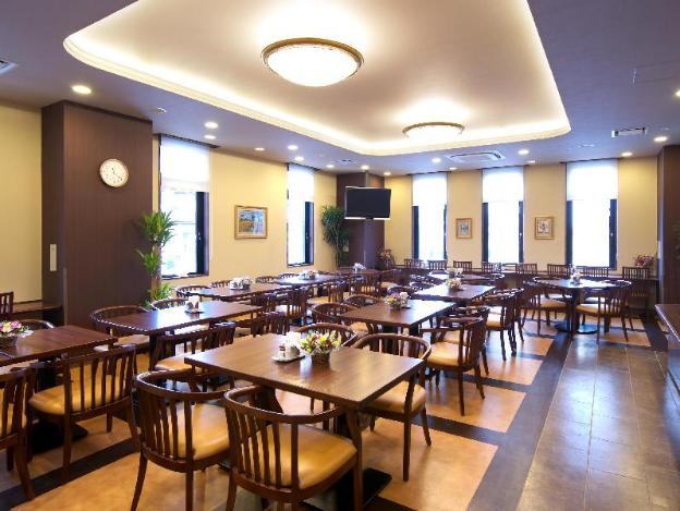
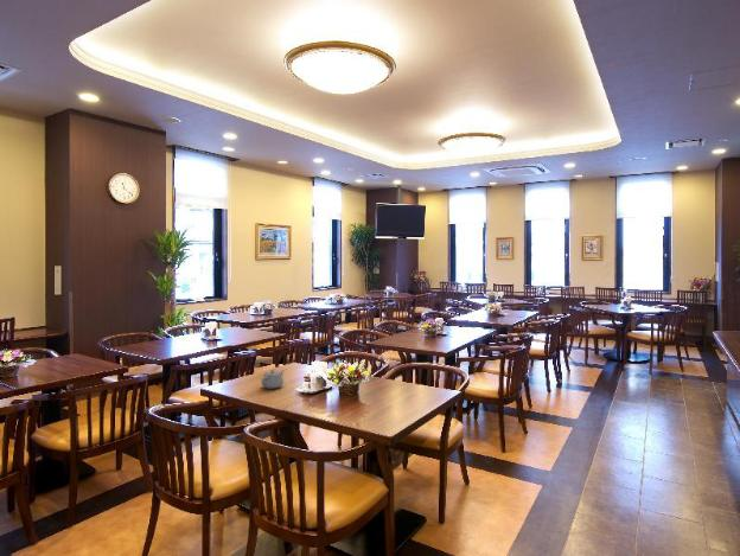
+ teapot [260,369,286,390]
